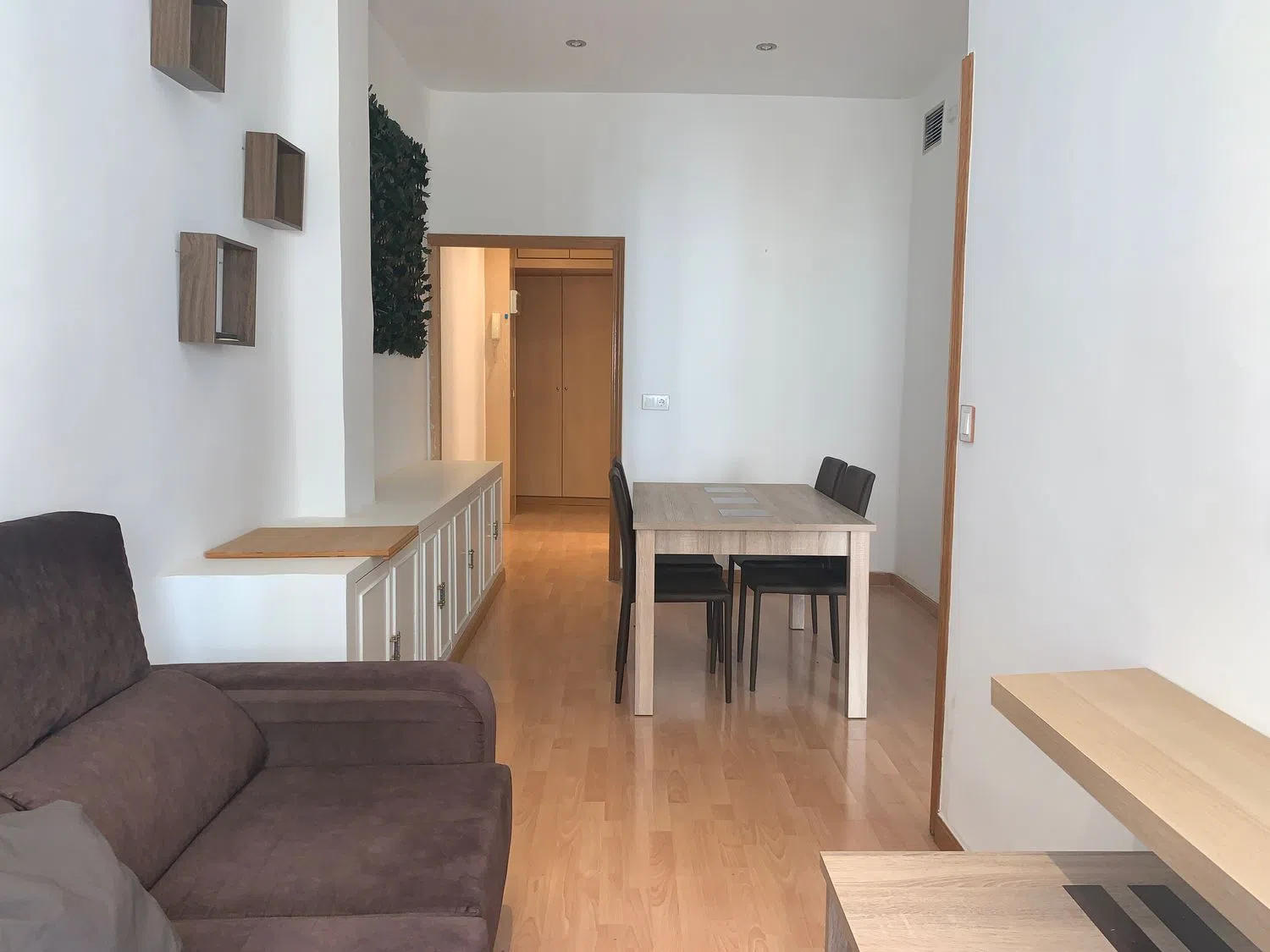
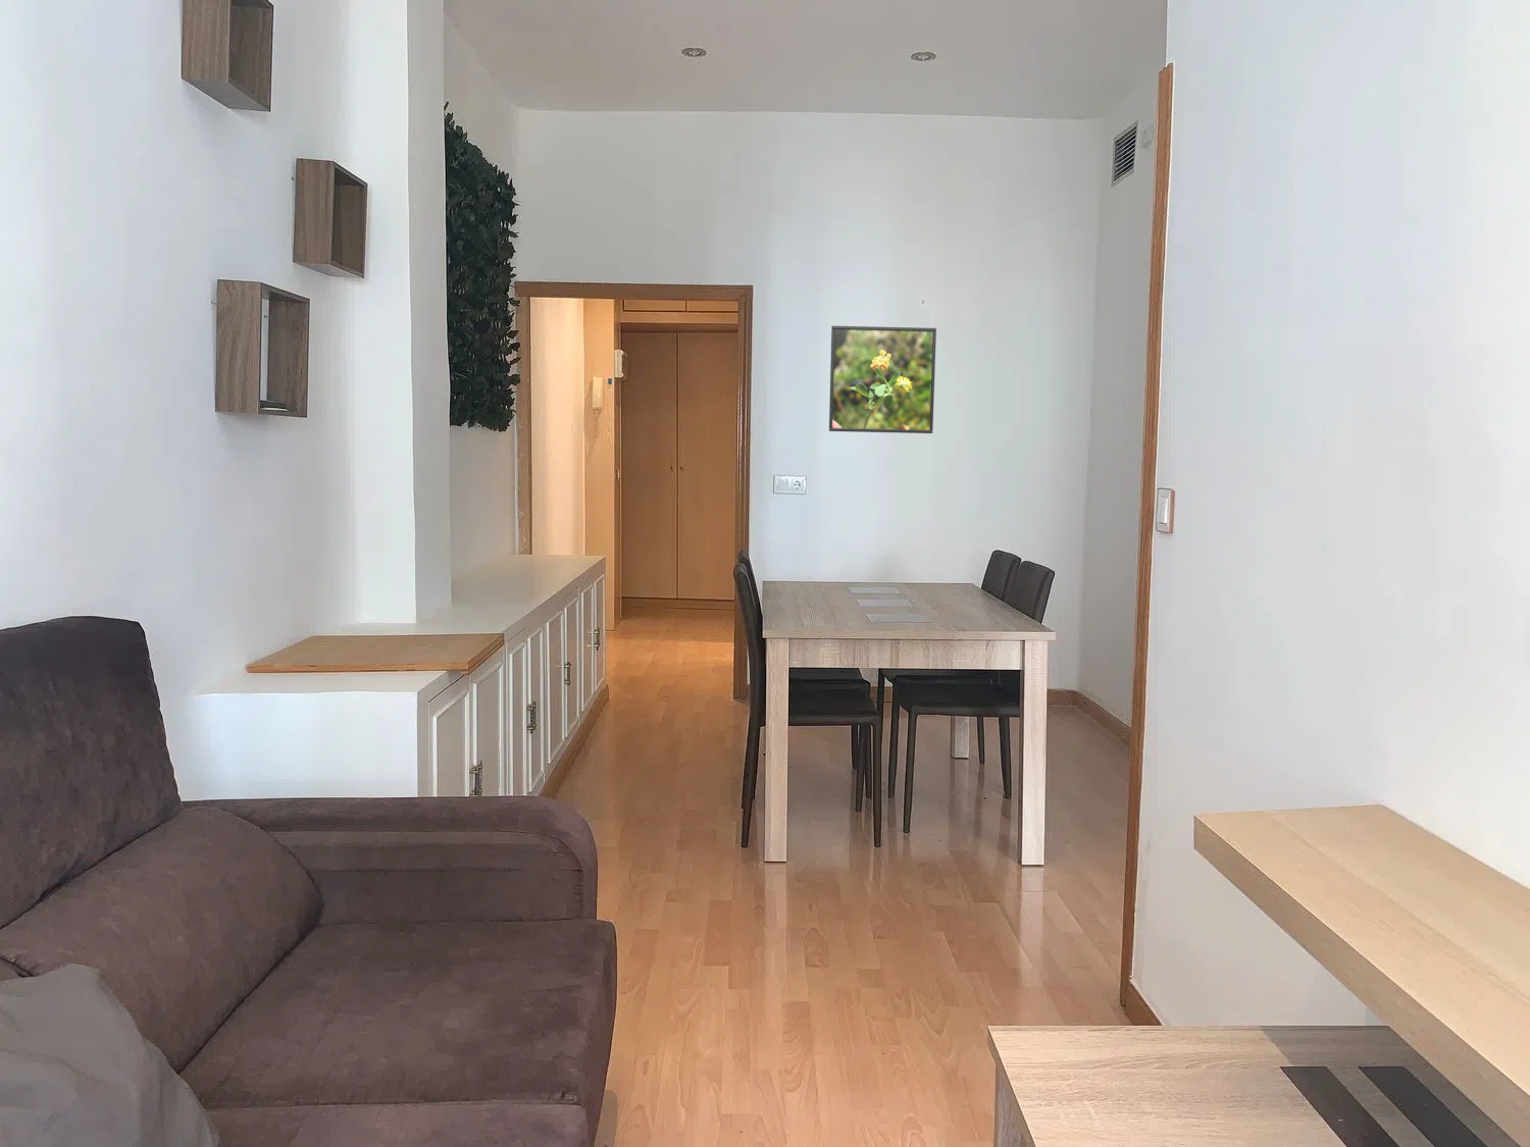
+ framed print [828,325,937,434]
